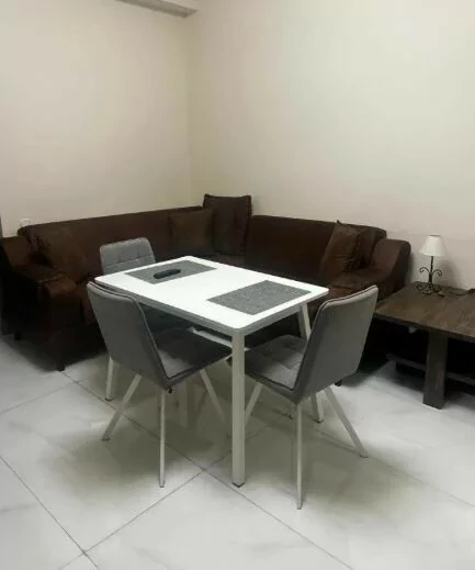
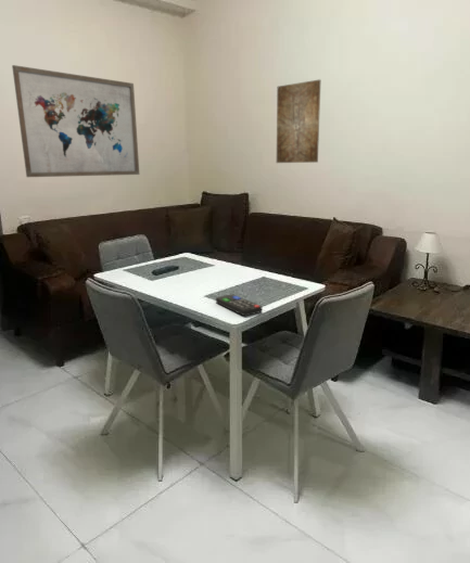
+ remote control [215,293,263,317]
+ wall art [11,64,140,178]
+ wall art [276,78,321,164]
